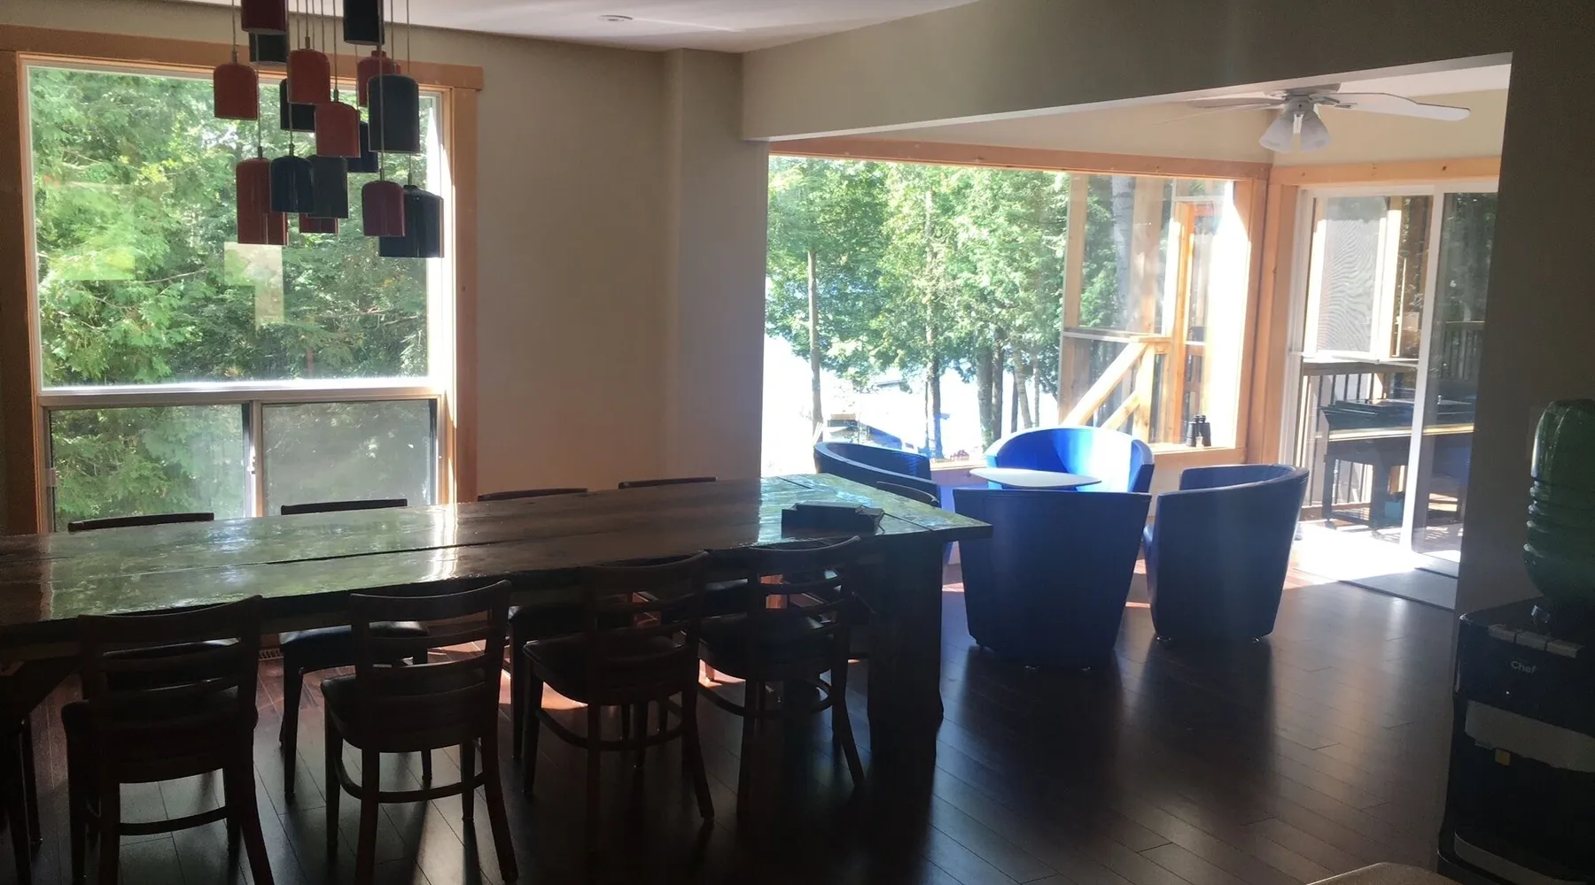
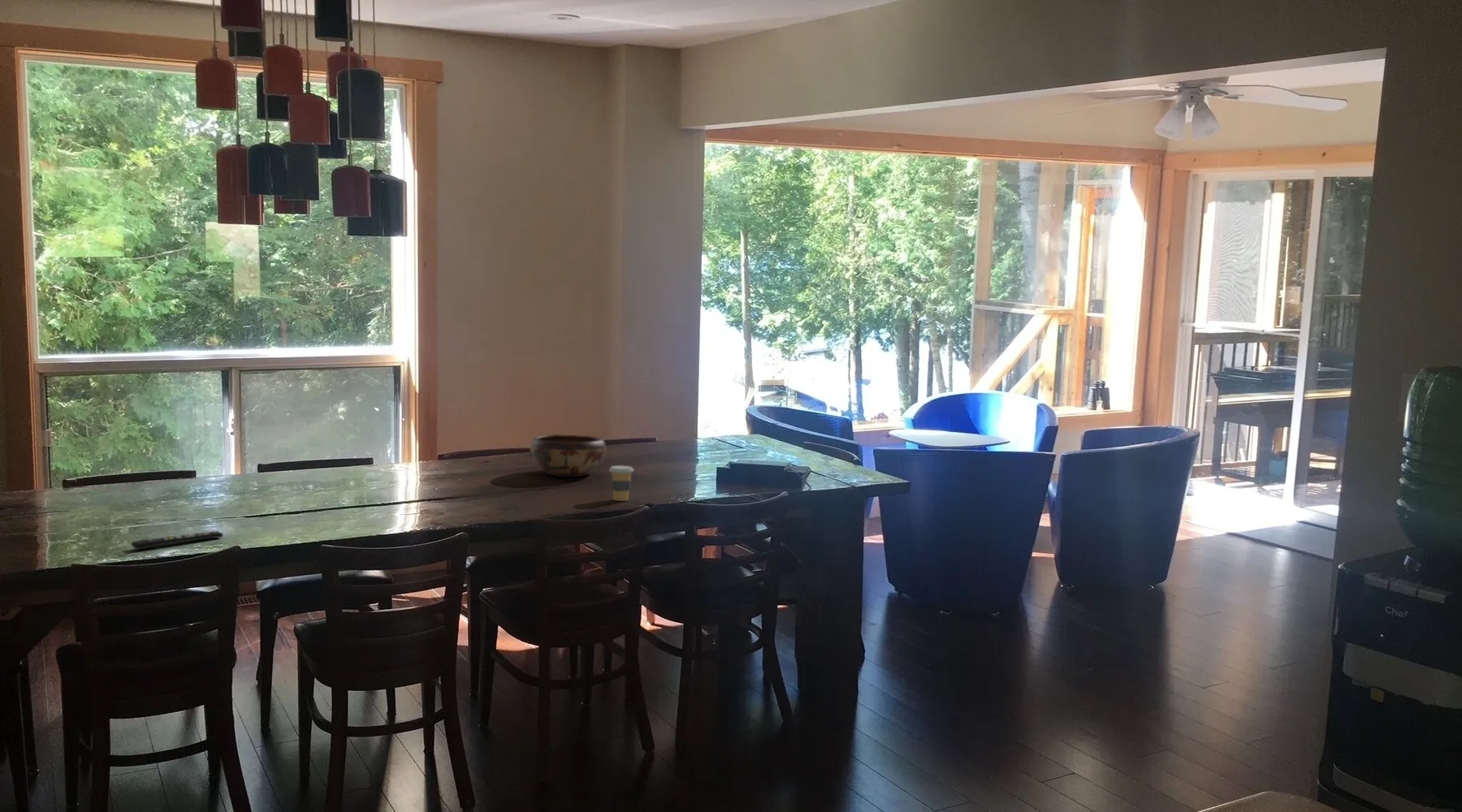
+ coffee cup [608,464,634,502]
+ remote control [130,529,224,551]
+ decorative bowl [530,434,608,477]
